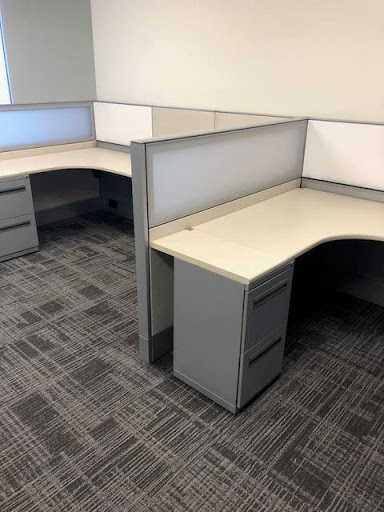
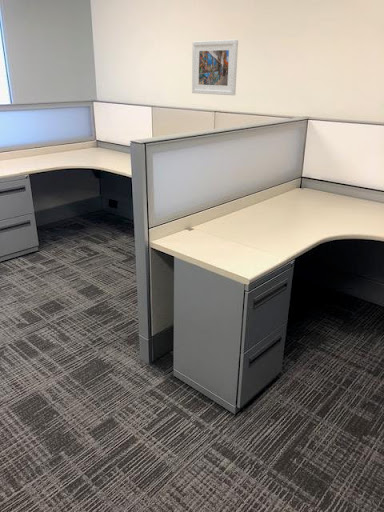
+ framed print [191,39,239,96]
